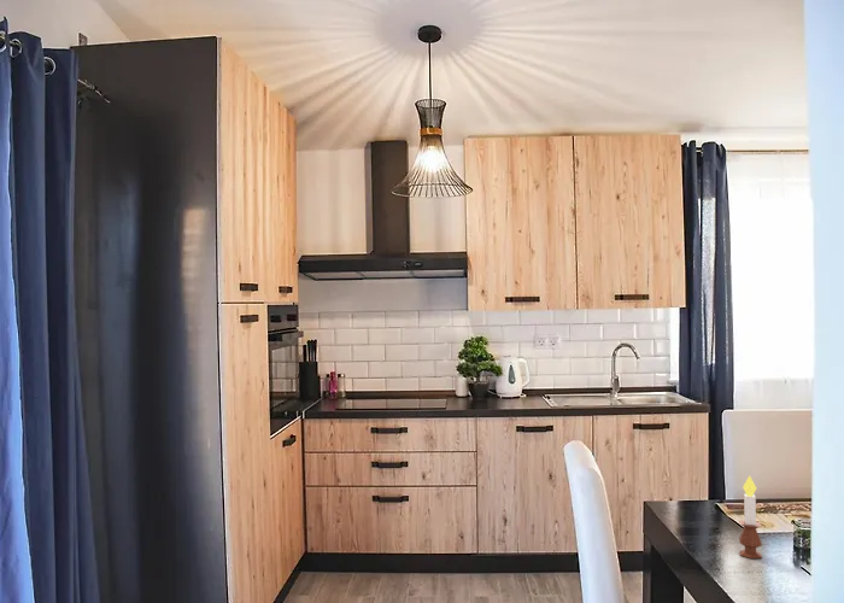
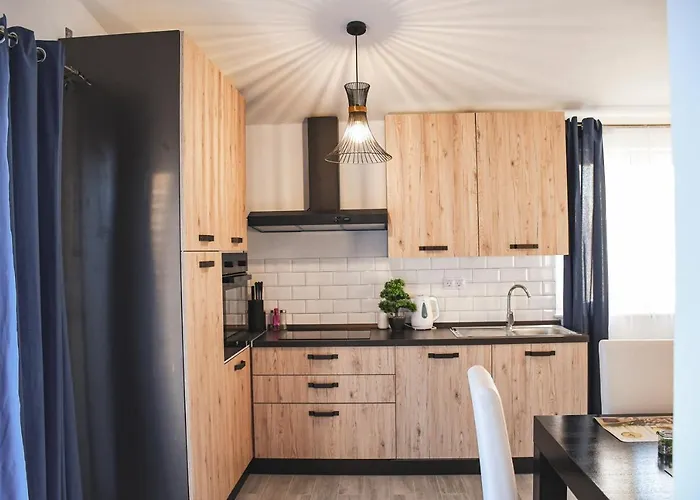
- candle [738,474,763,560]
